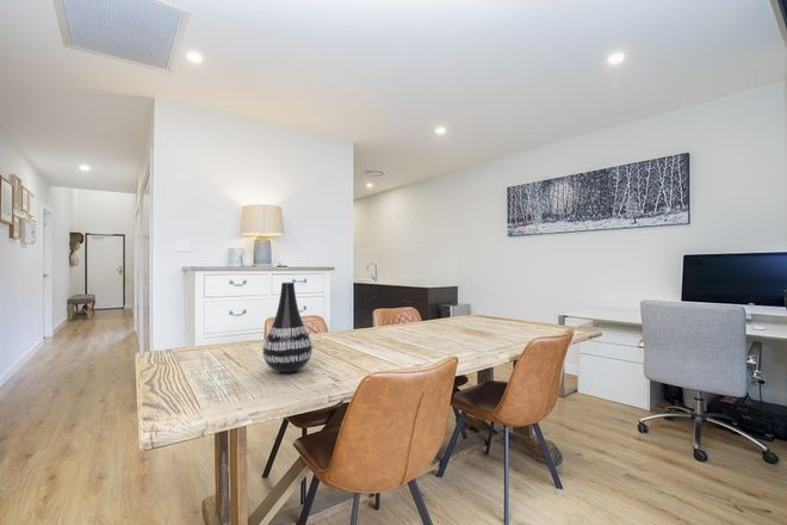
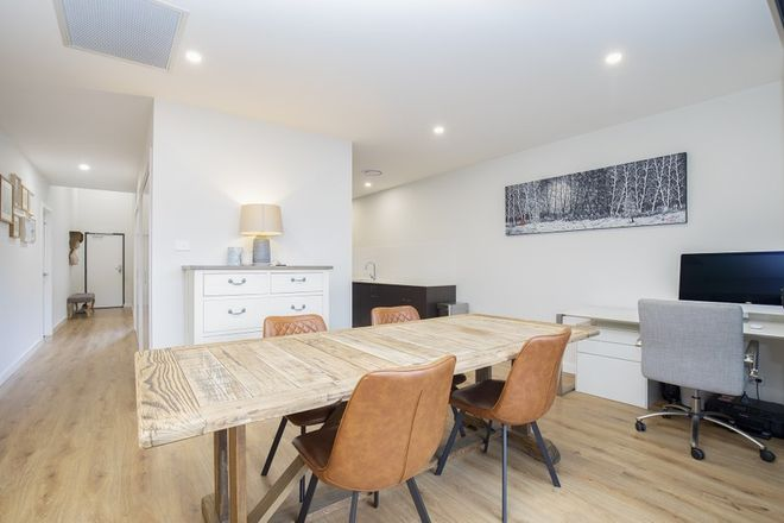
- vase [261,280,314,375]
